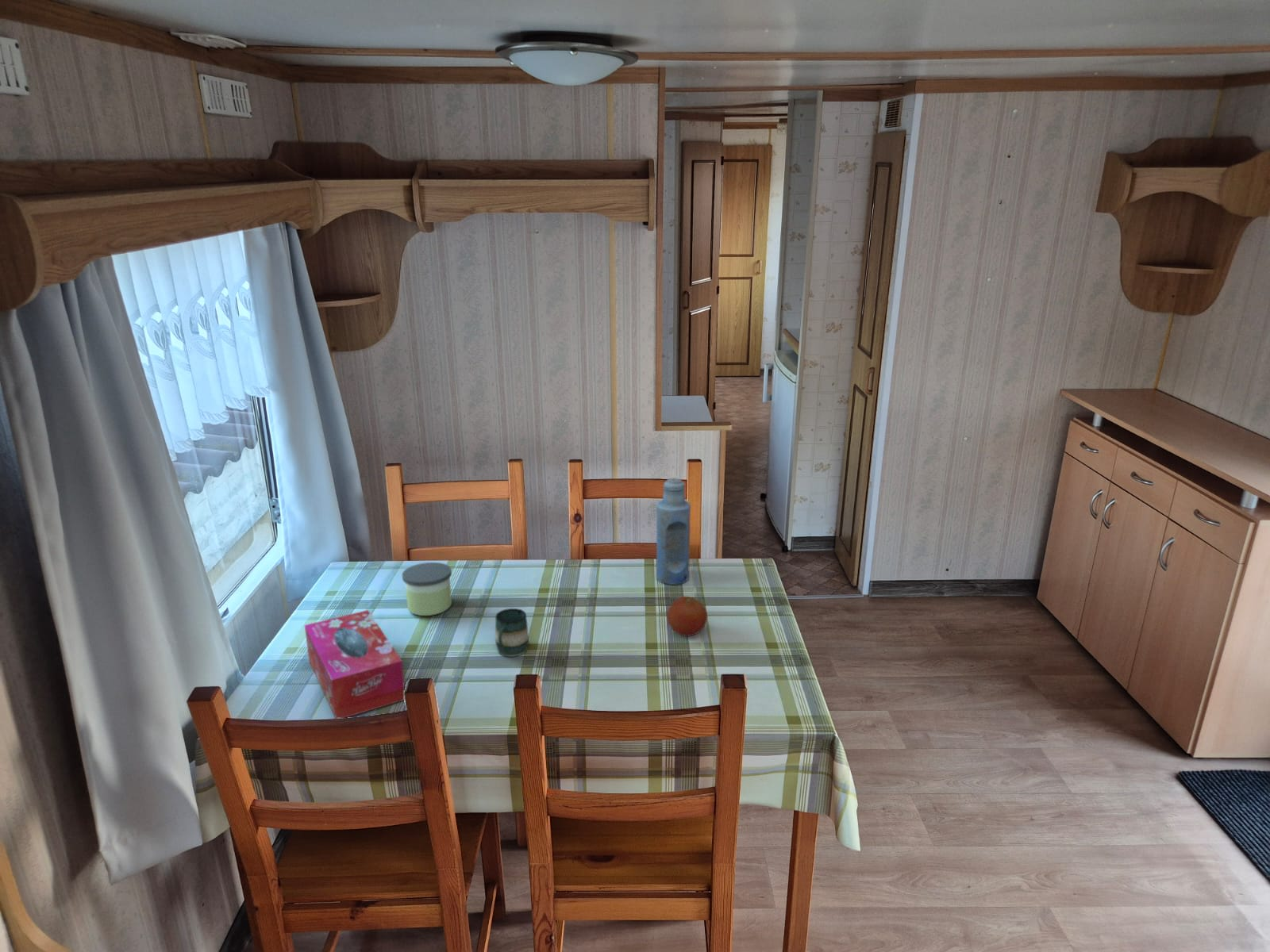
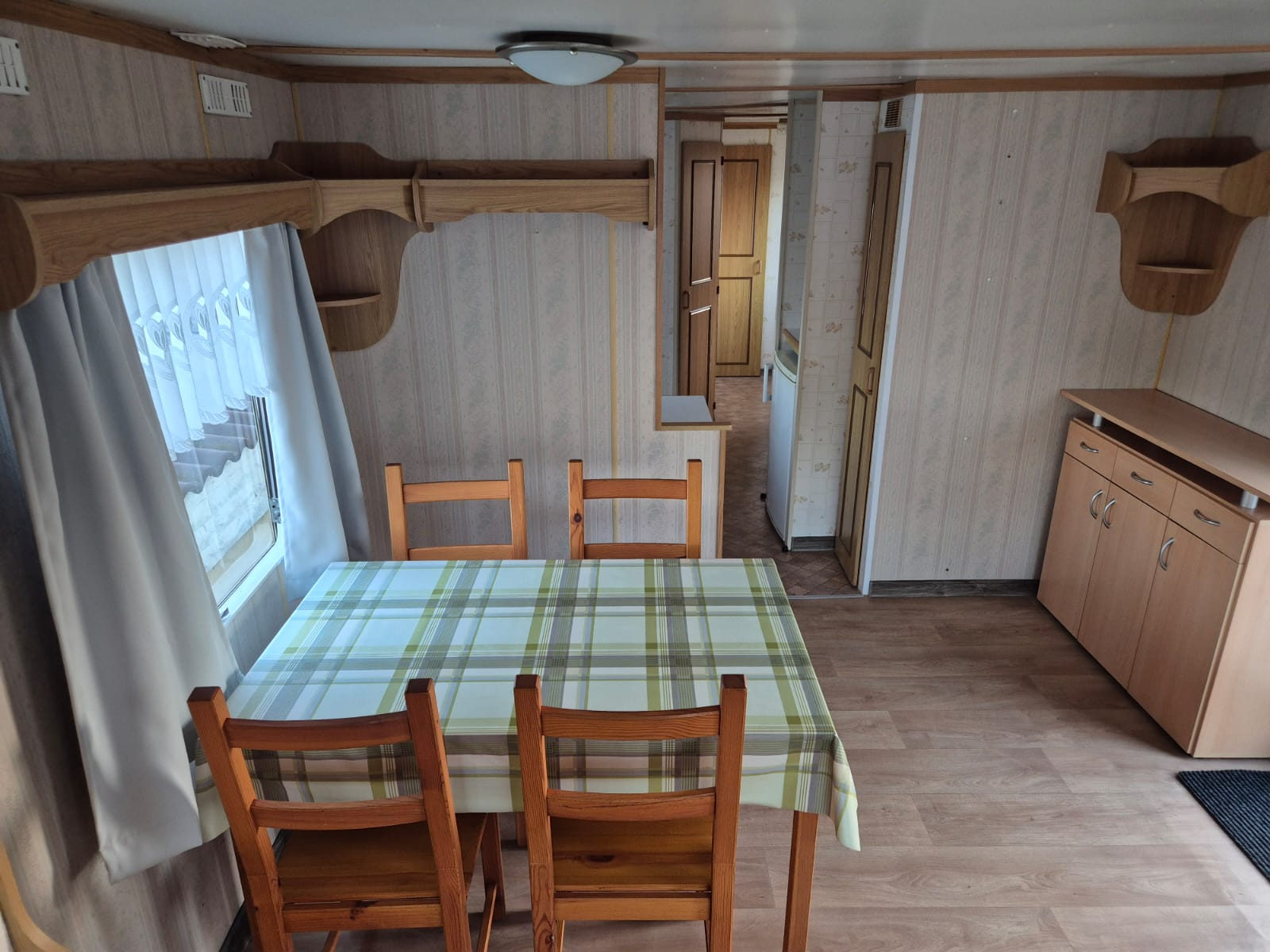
- candle [402,562,452,616]
- fruit [666,596,708,637]
- mug [495,608,529,658]
- tissue box [304,609,406,720]
- bottle [656,477,691,585]
